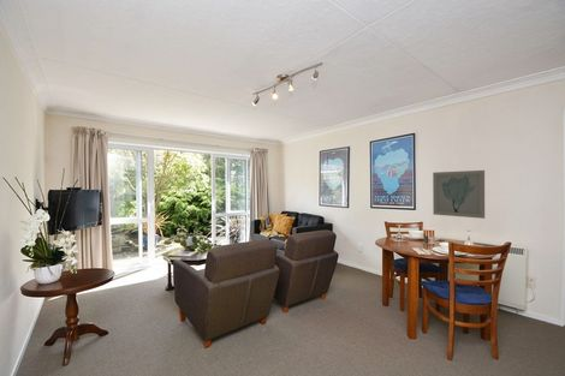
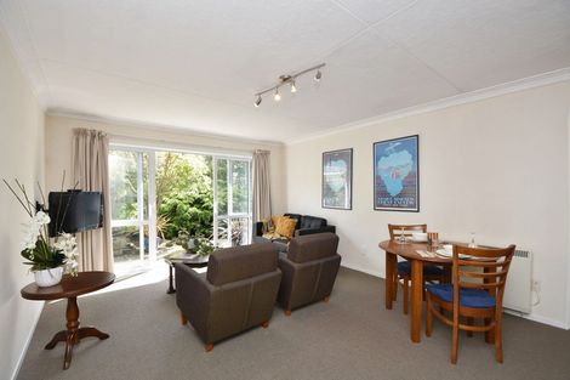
- wall art [432,169,486,220]
